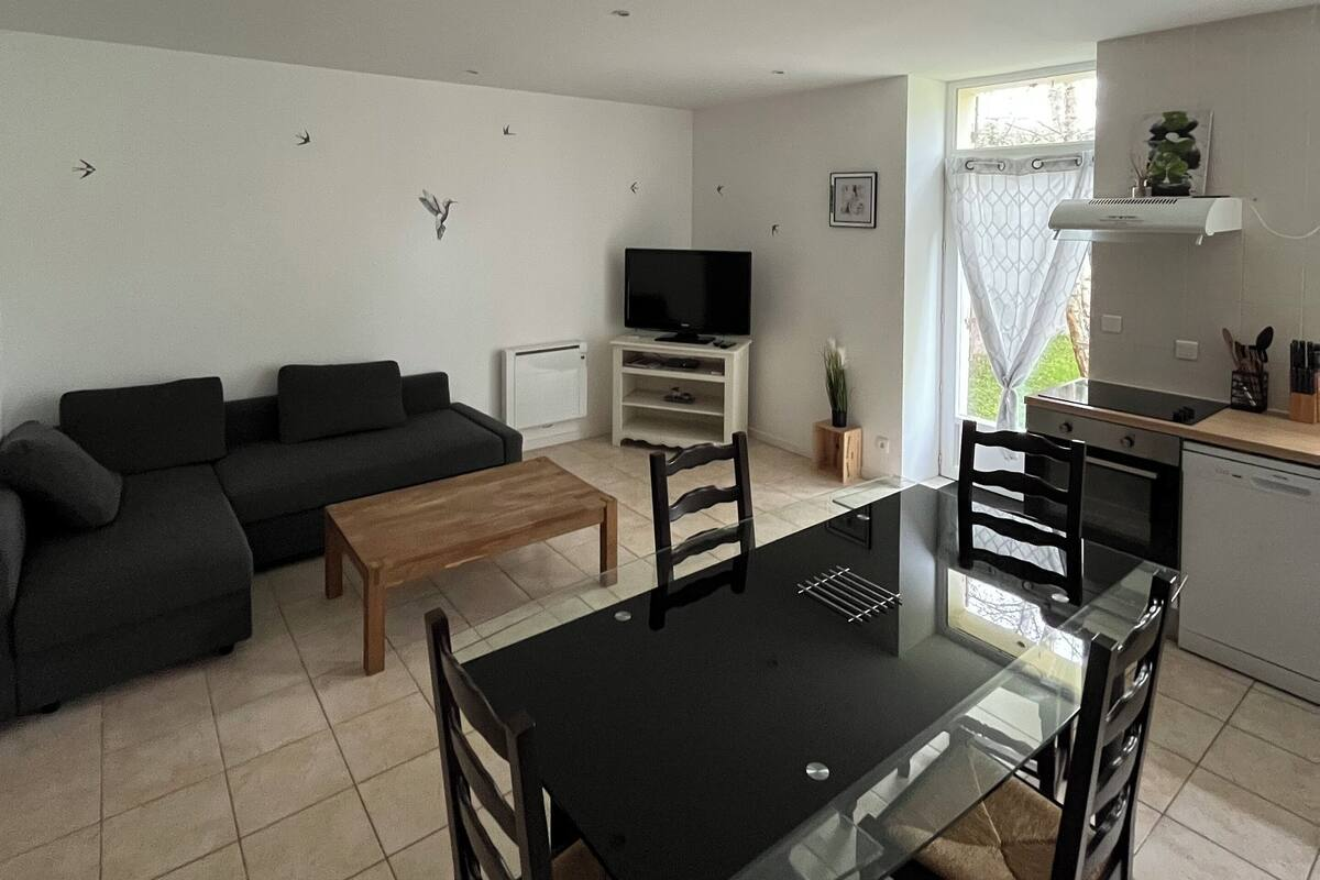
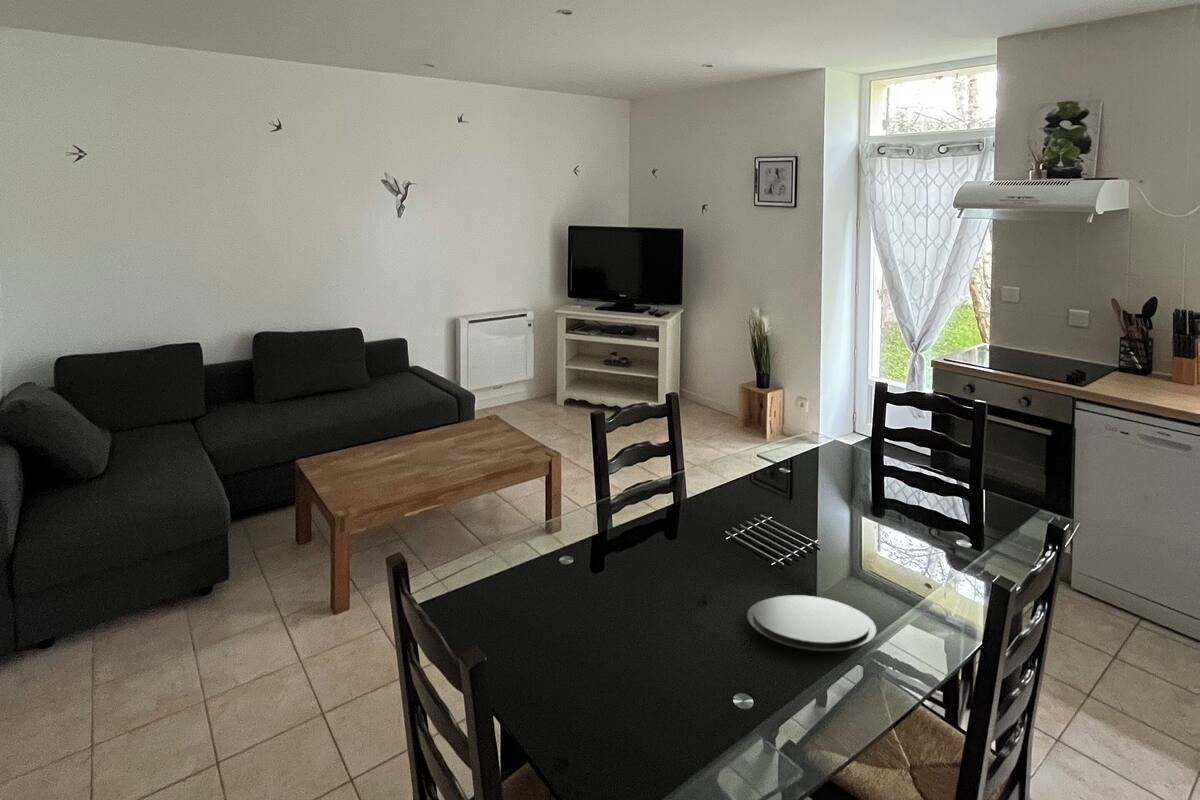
+ plate [746,594,877,652]
